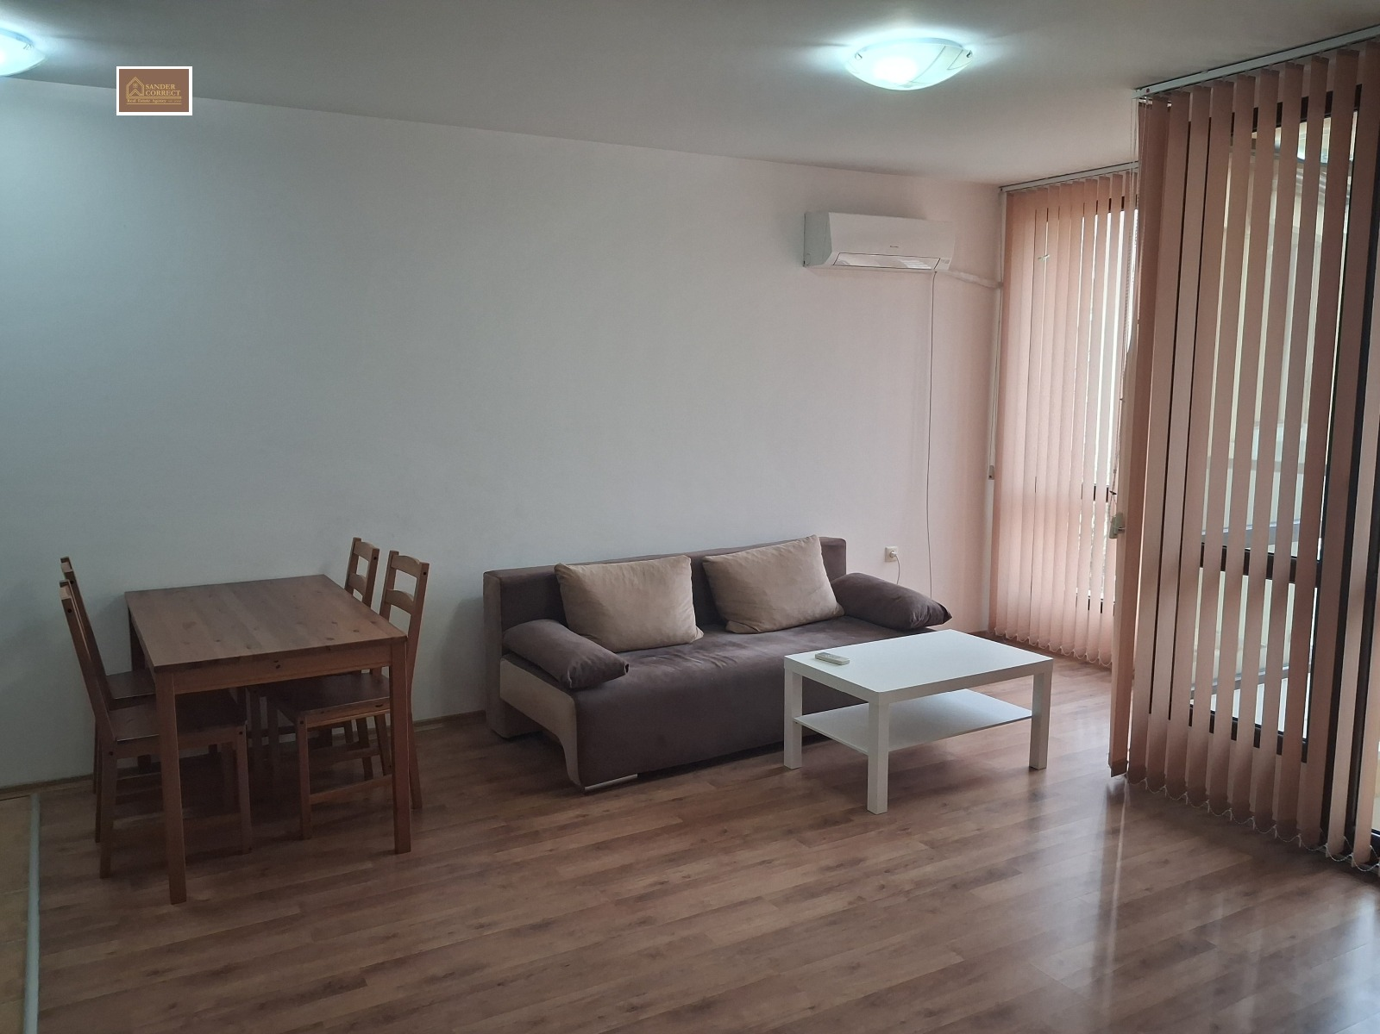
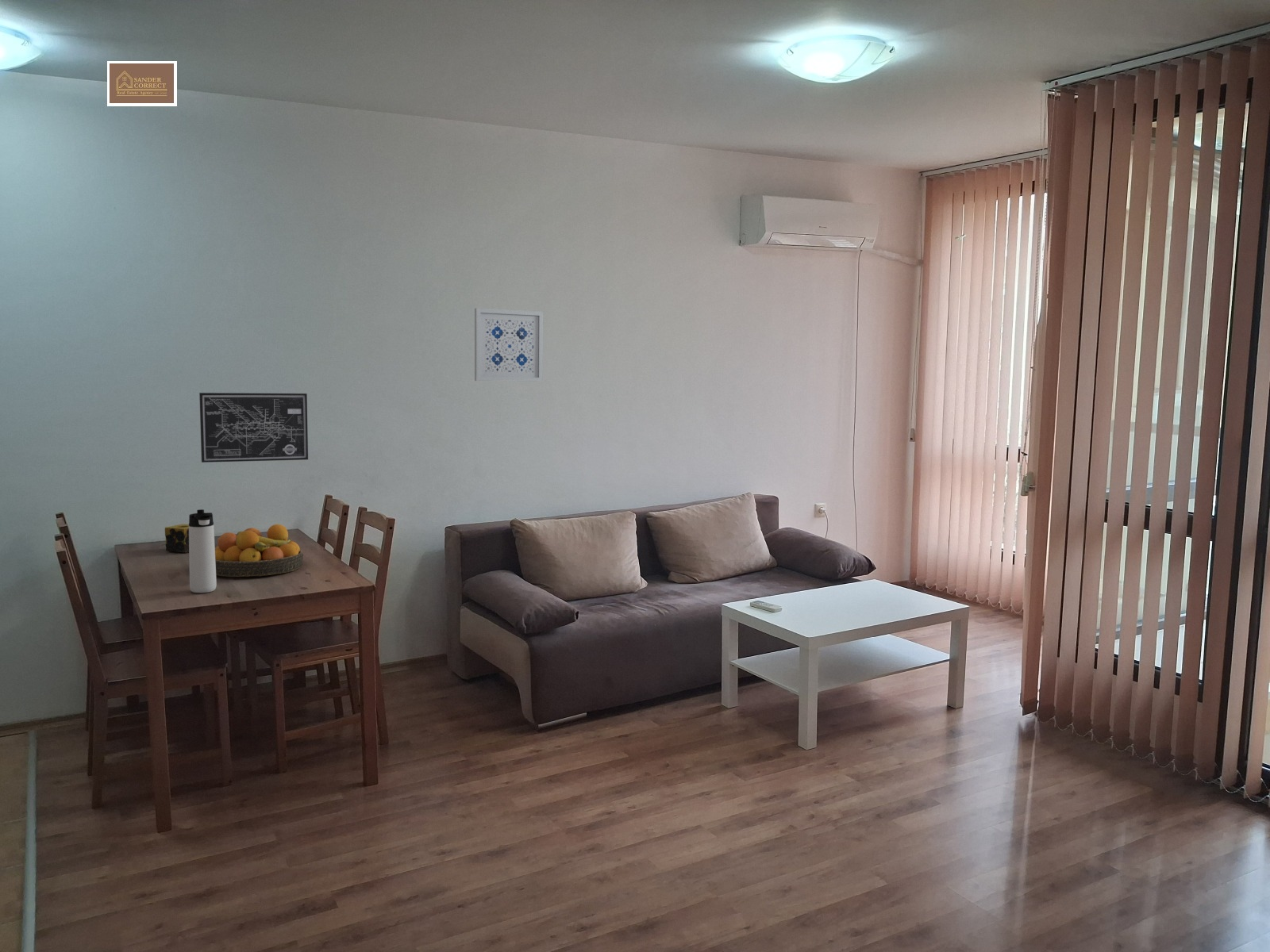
+ candle [164,524,189,554]
+ wall art [474,307,544,382]
+ thermos bottle [188,509,217,593]
+ wall art [198,392,309,463]
+ fruit bowl [215,524,304,578]
